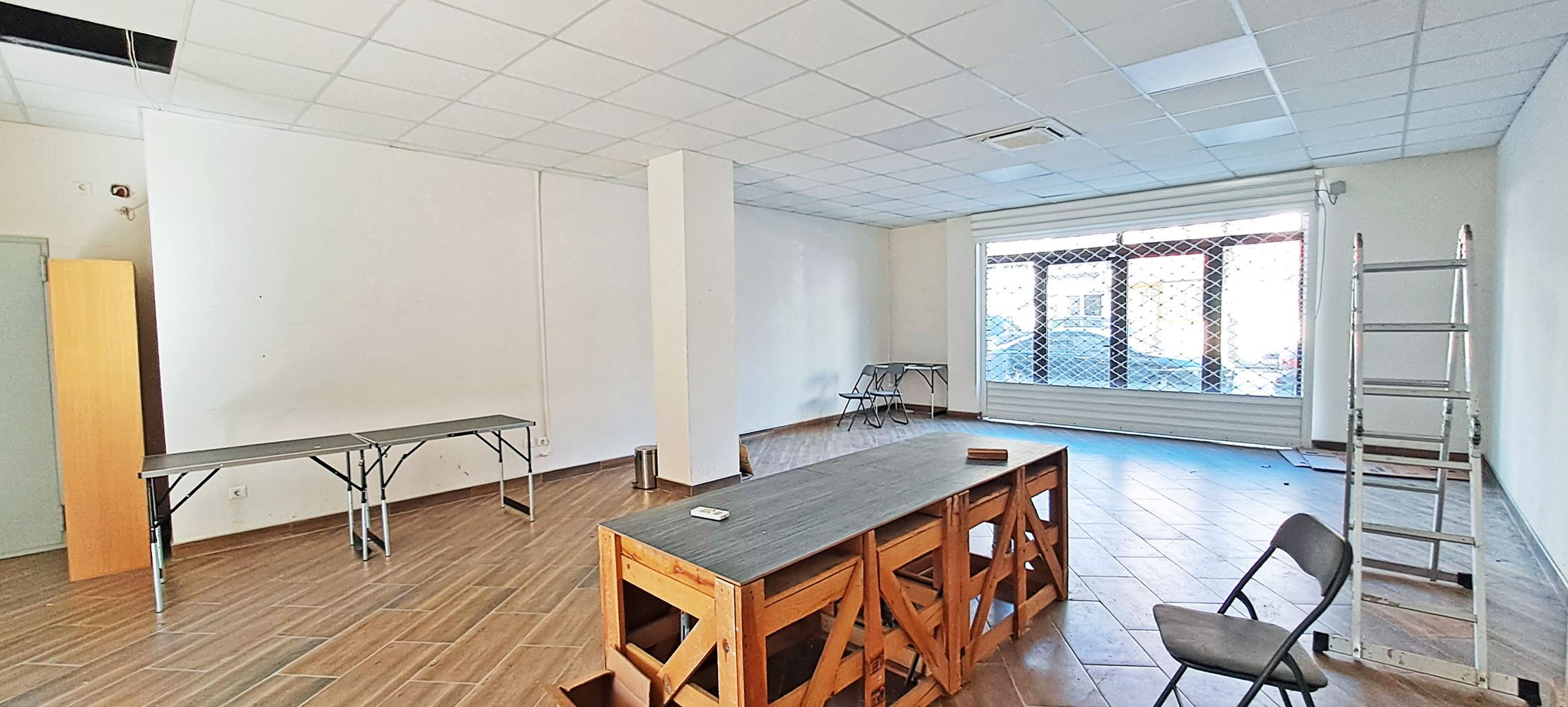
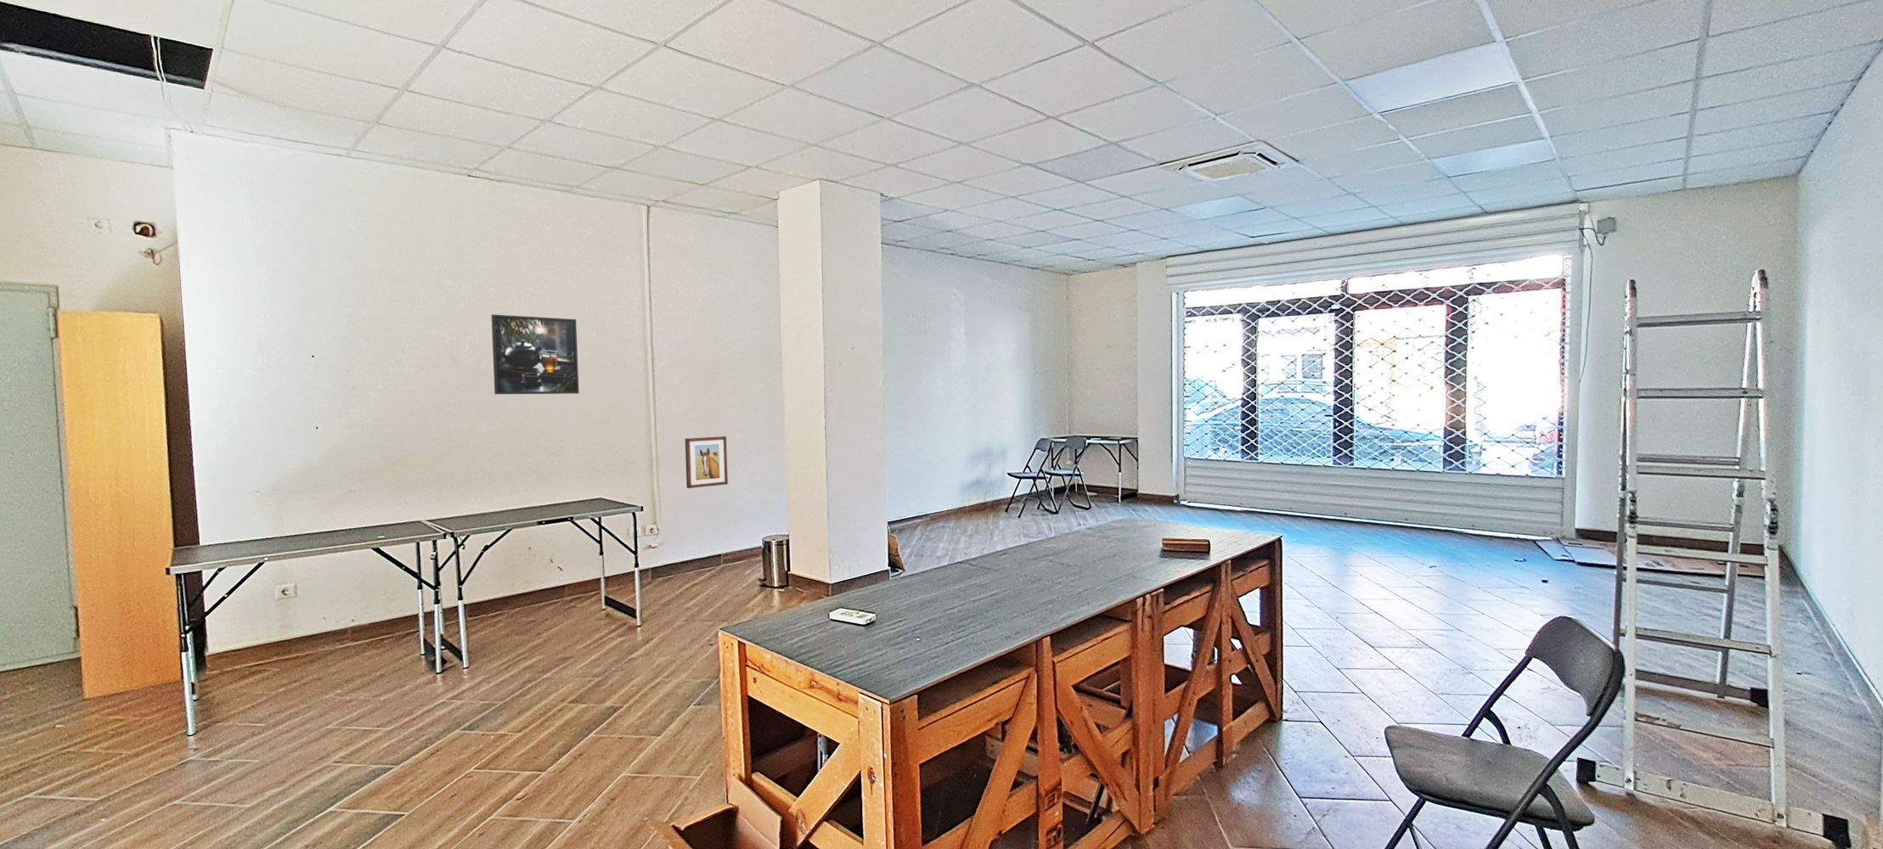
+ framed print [491,315,580,395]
+ wall art [685,436,729,489]
